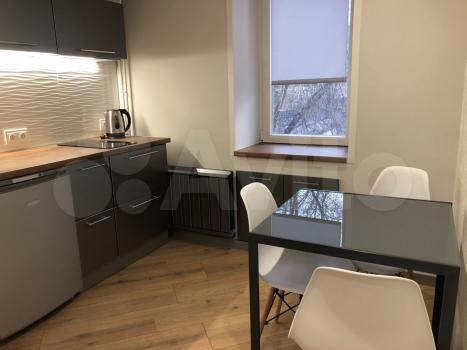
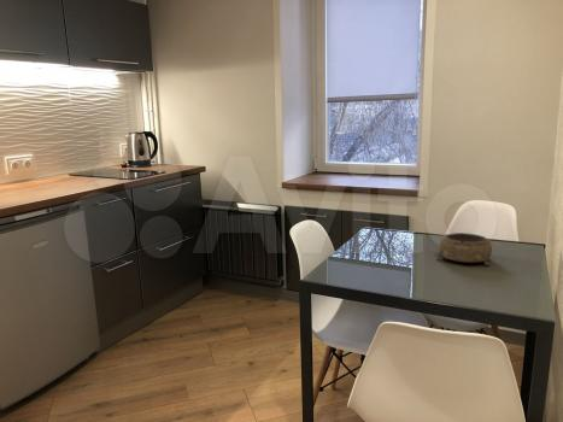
+ decorative bowl [435,231,493,266]
